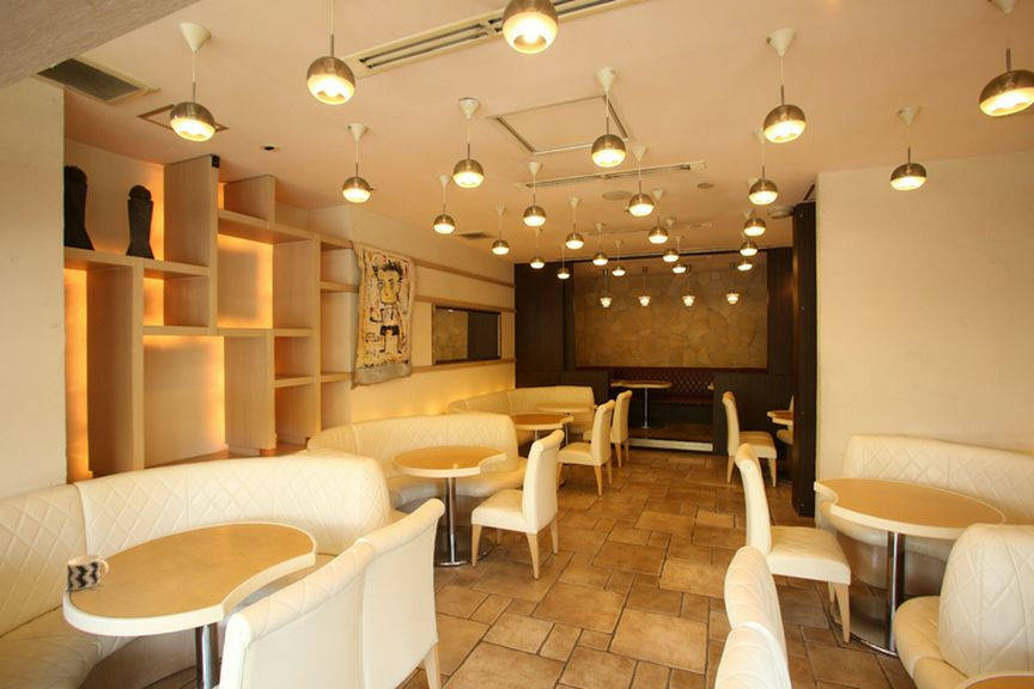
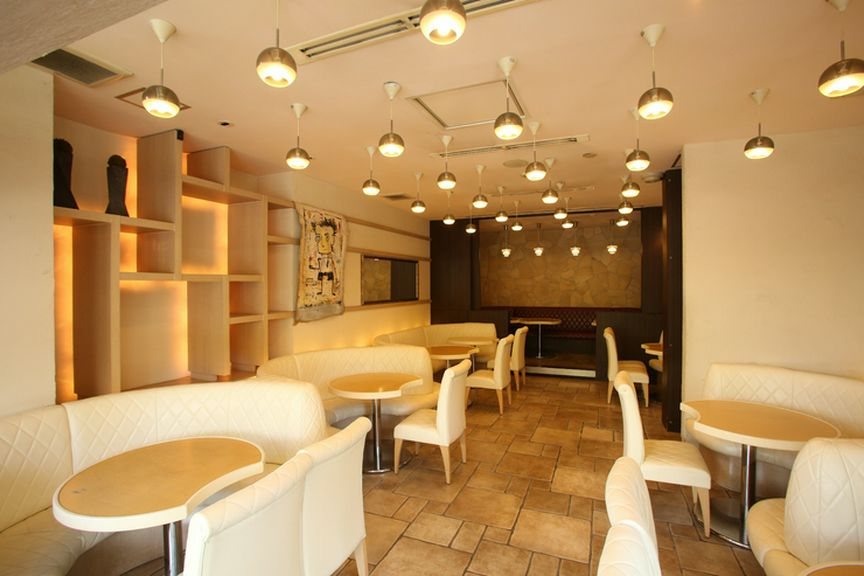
- cup [66,553,109,591]
